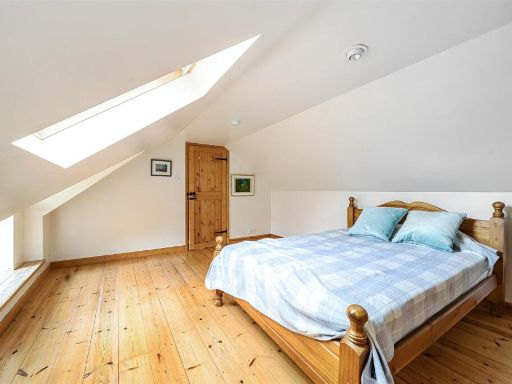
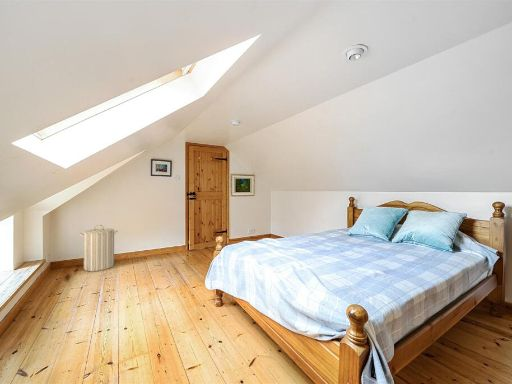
+ laundry hamper [79,224,119,272]
